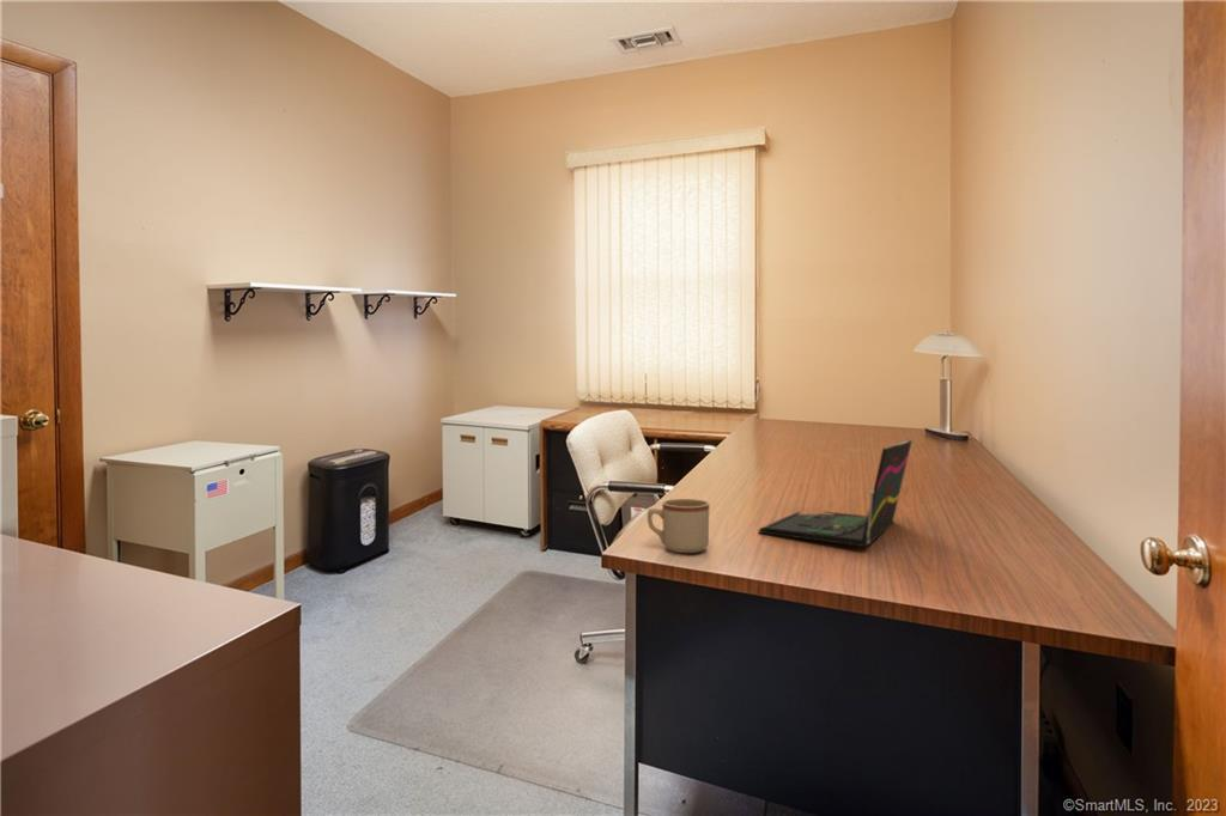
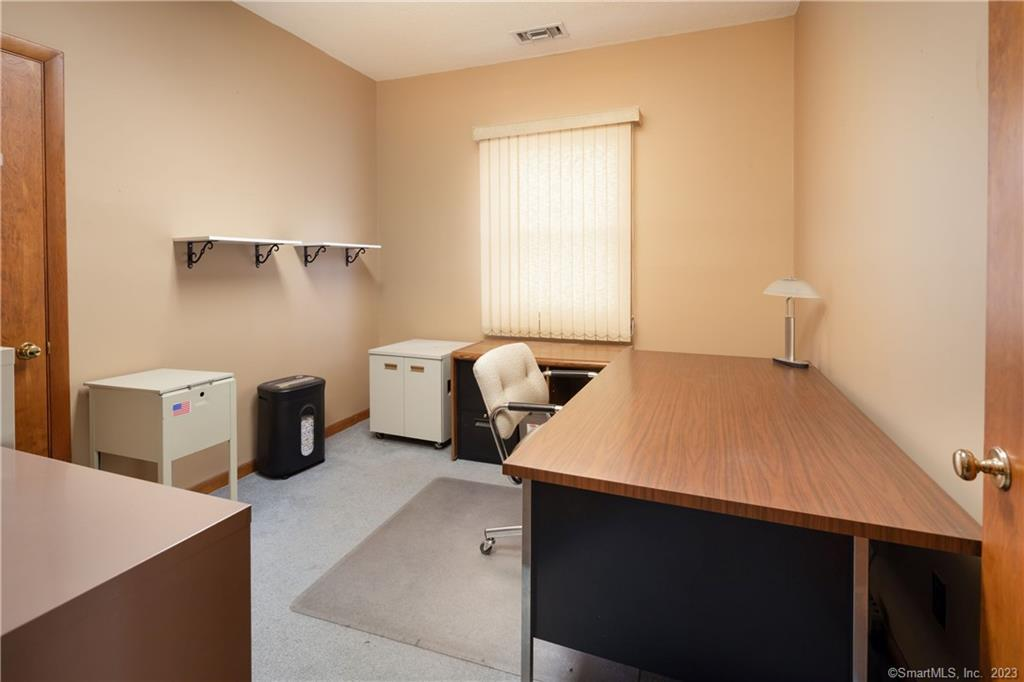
- mug [647,498,710,554]
- laptop [757,439,914,548]
